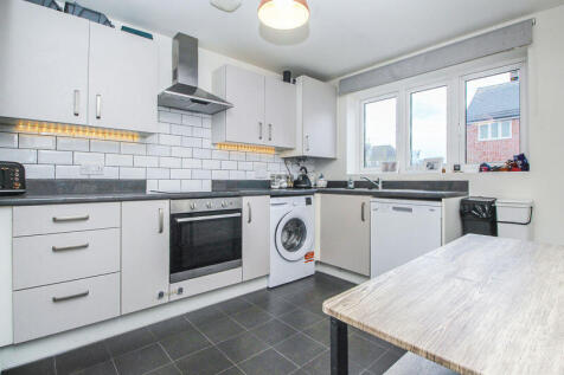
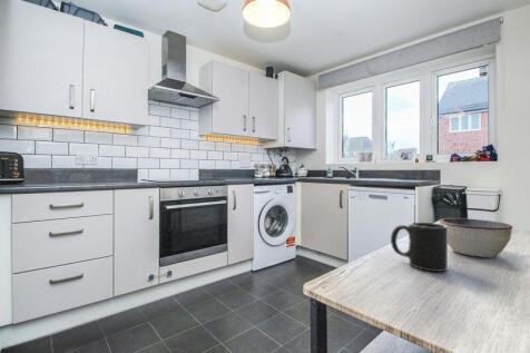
+ mug [390,222,449,273]
+ bowl [439,217,513,258]
